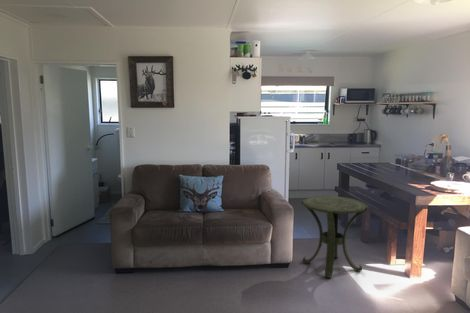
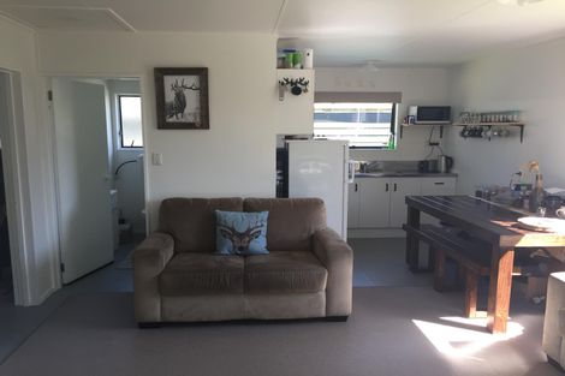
- side table [301,195,369,279]
